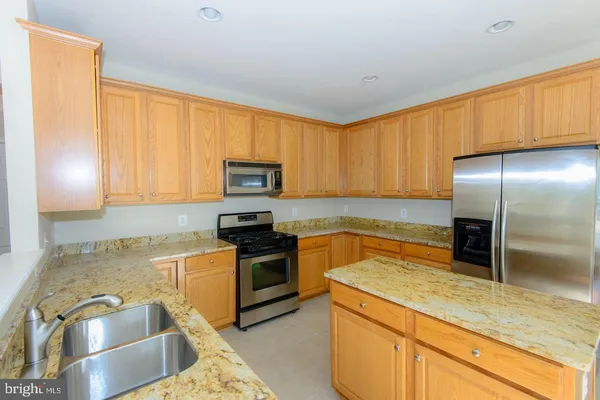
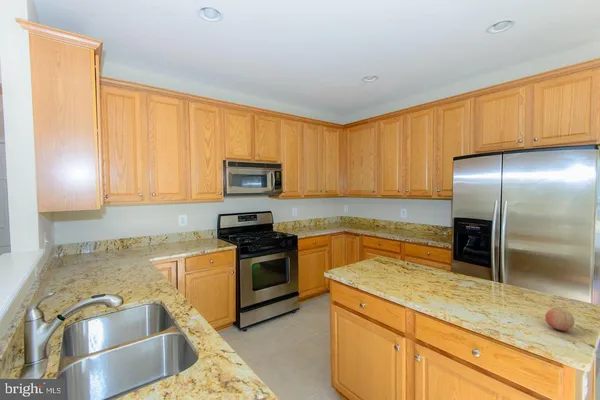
+ fruit [544,307,576,332]
